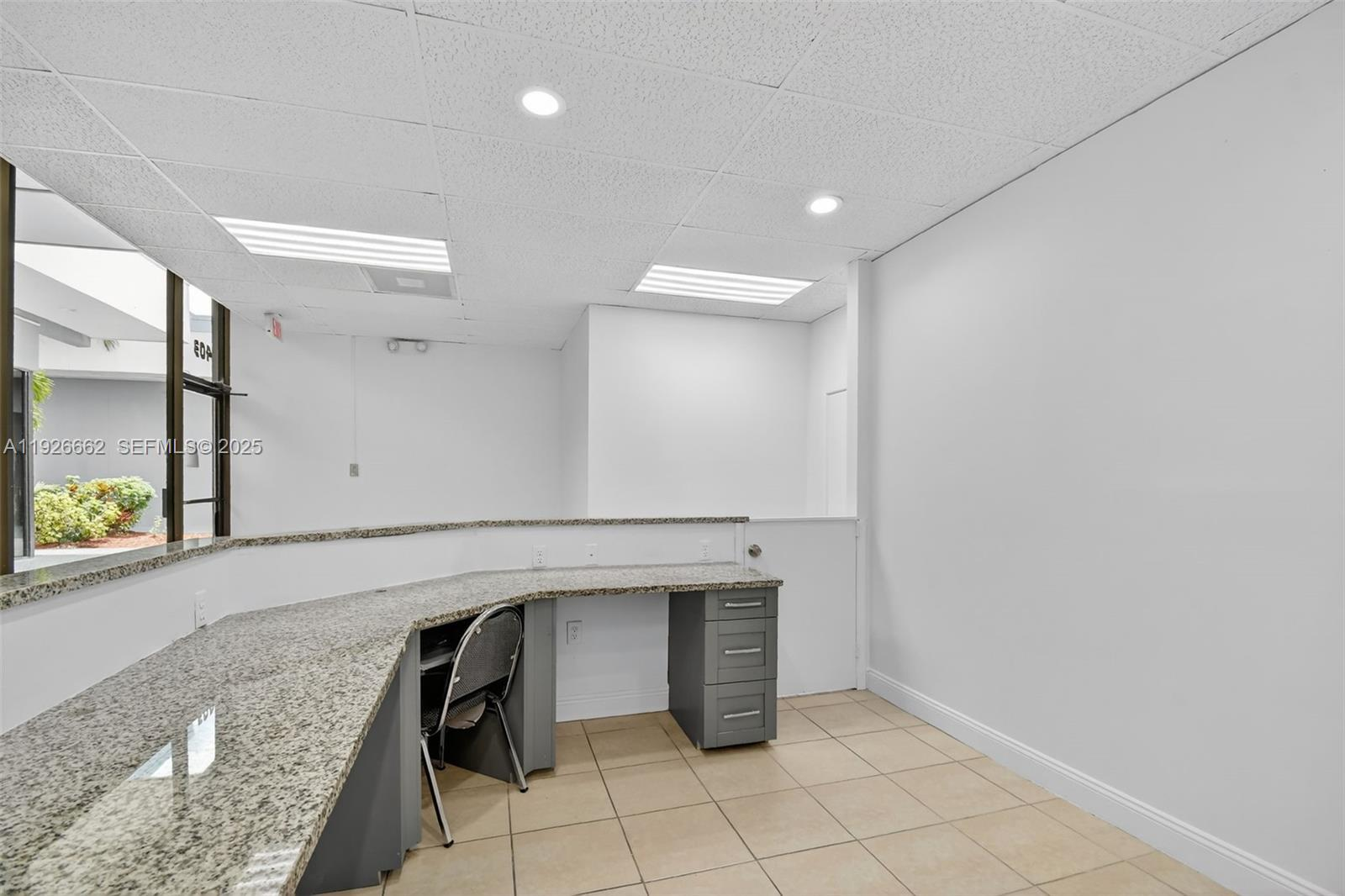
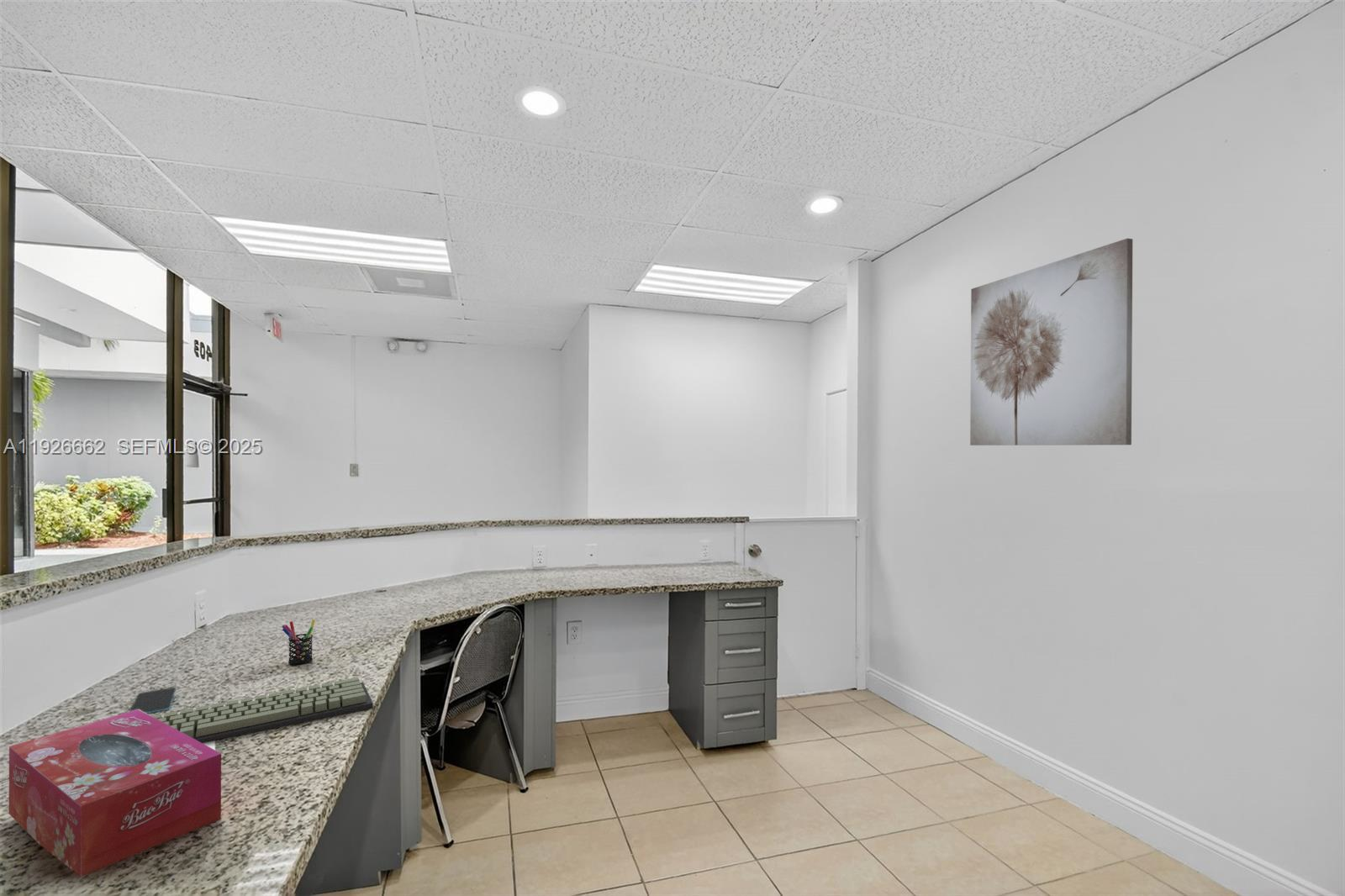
+ wall art [969,238,1133,446]
+ tissue box [8,709,222,878]
+ pen holder [281,619,316,666]
+ keyboard [150,677,374,743]
+ smartphone [129,687,177,714]
